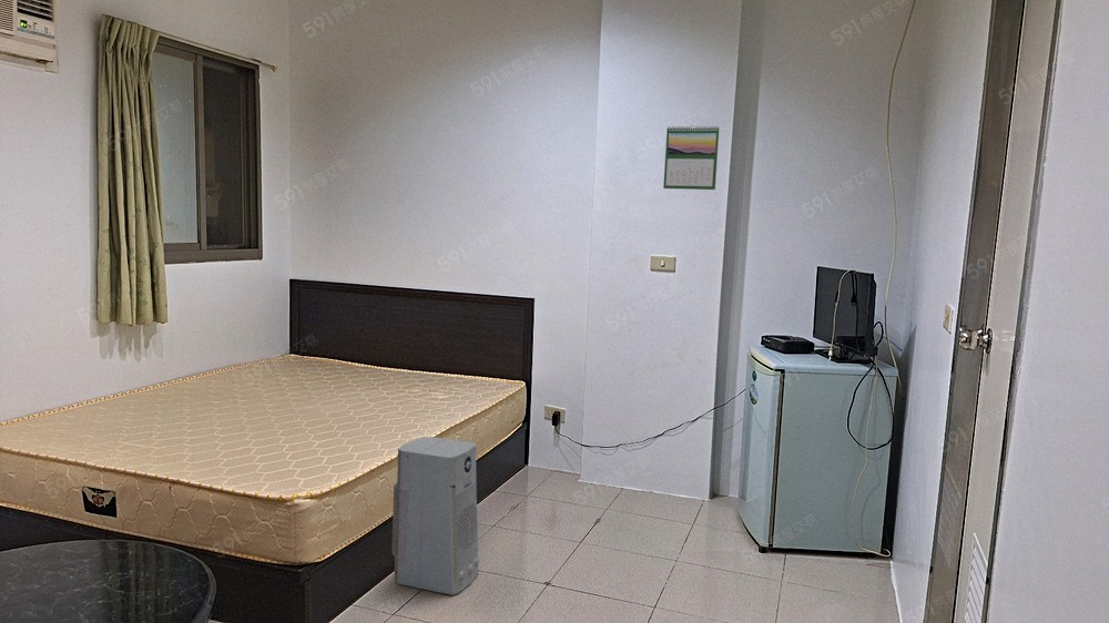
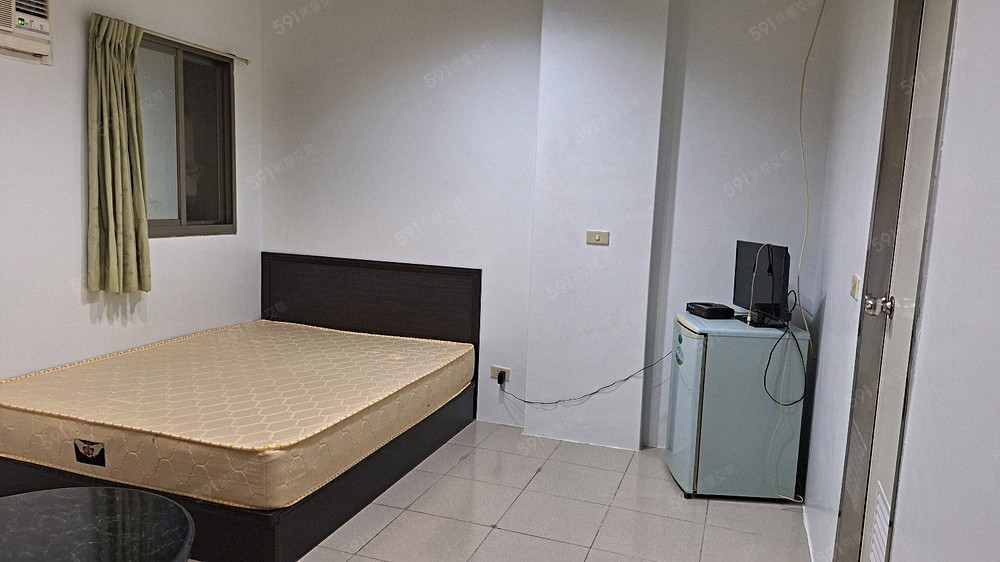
- calendar [662,124,721,191]
- air purifier [390,436,480,596]
